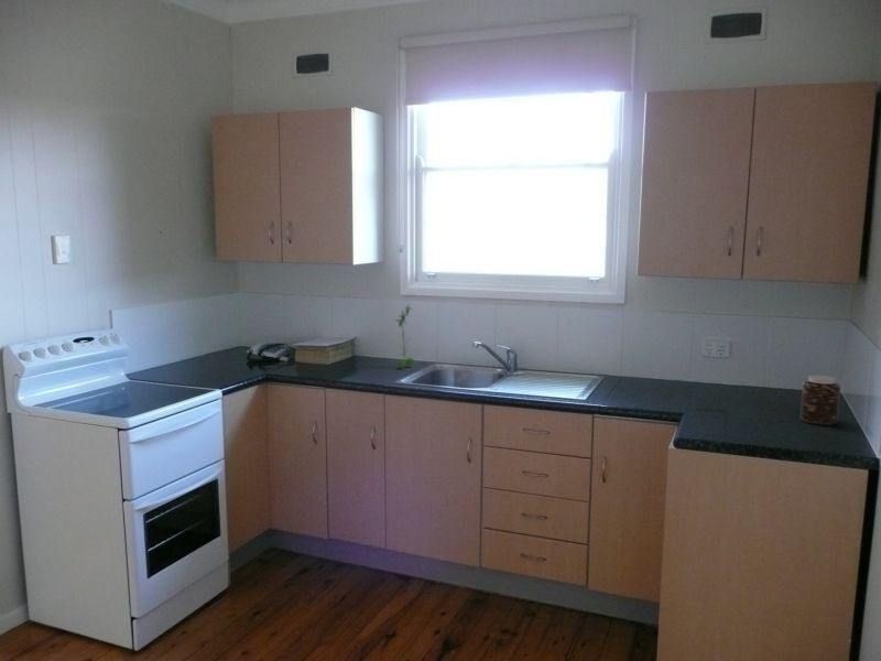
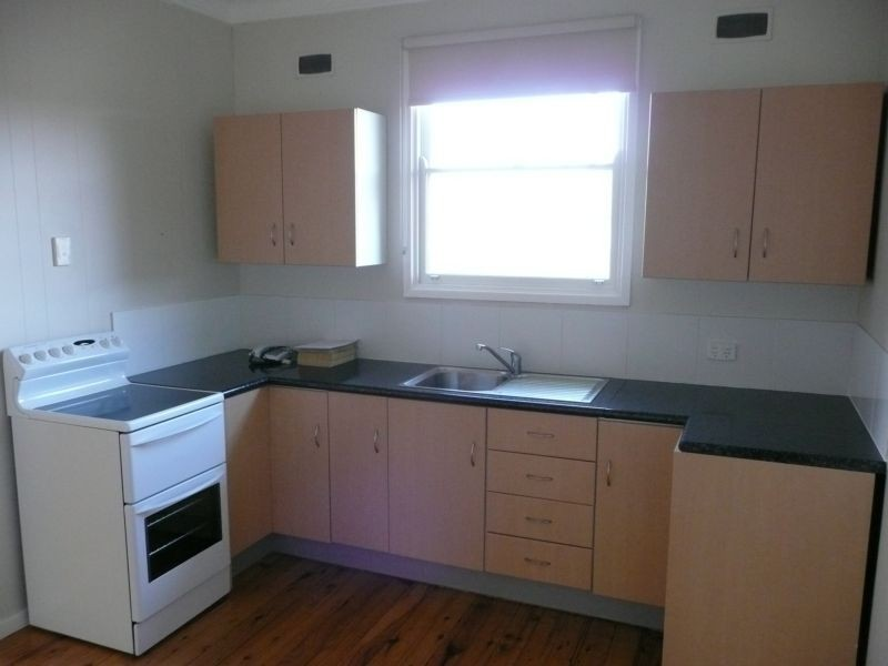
- jar [800,375,841,426]
- plant [394,304,415,370]
